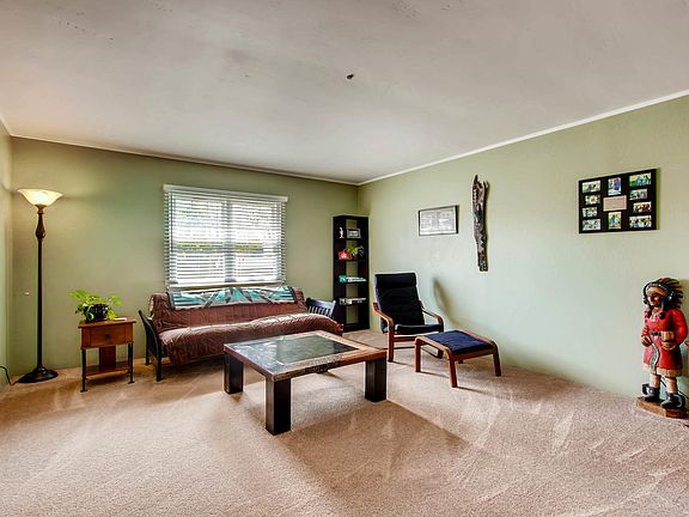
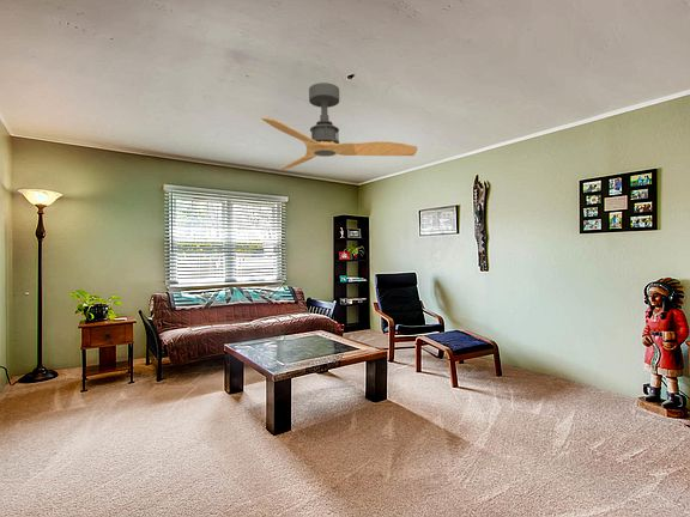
+ ceiling fan [260,81,418,171]
